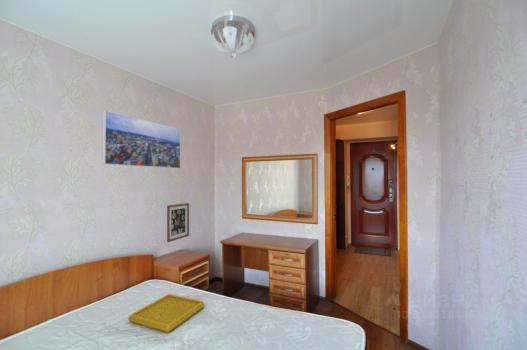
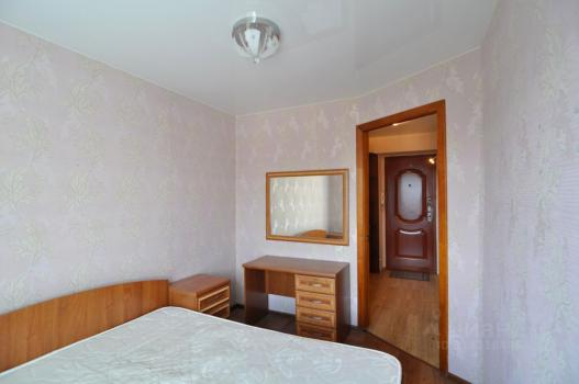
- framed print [101,109,181,169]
- wall art [166,202,190,243]
- serving tray [127,293,206,334]
